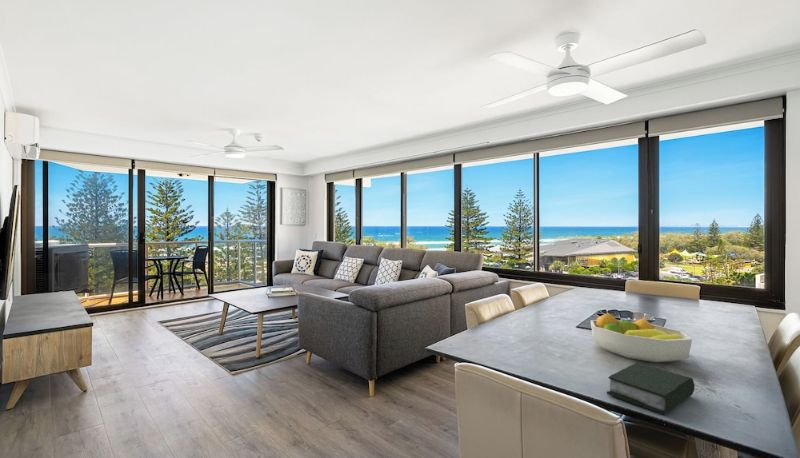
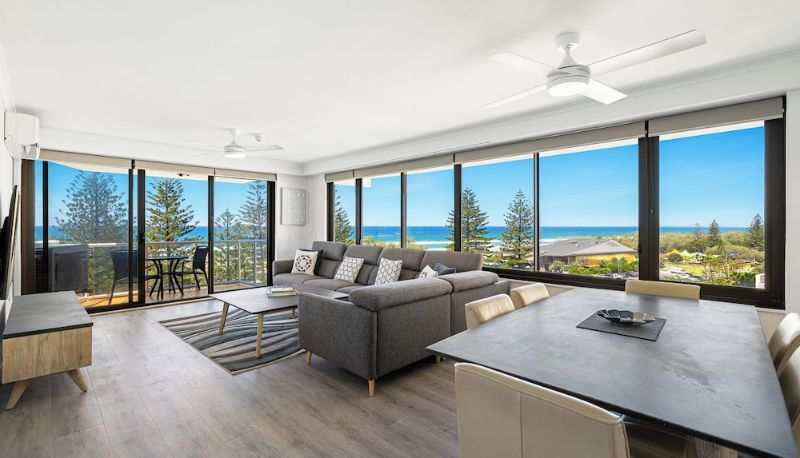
- fruit bowl [589,312,693,363]
- book [606,362,696,416]
